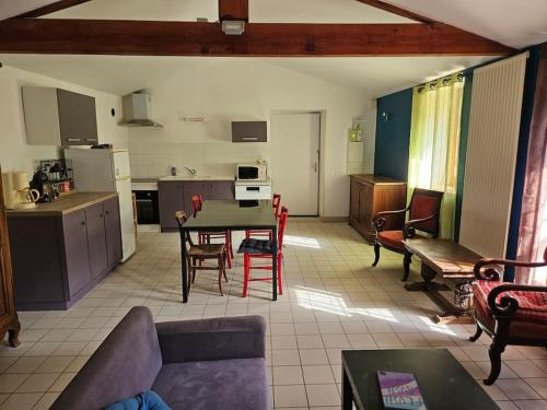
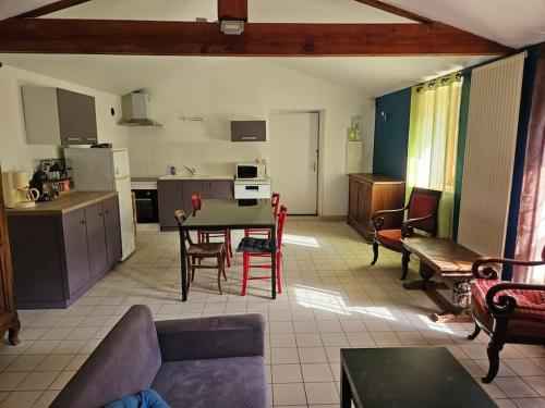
- video game case [376,370,430,410]
